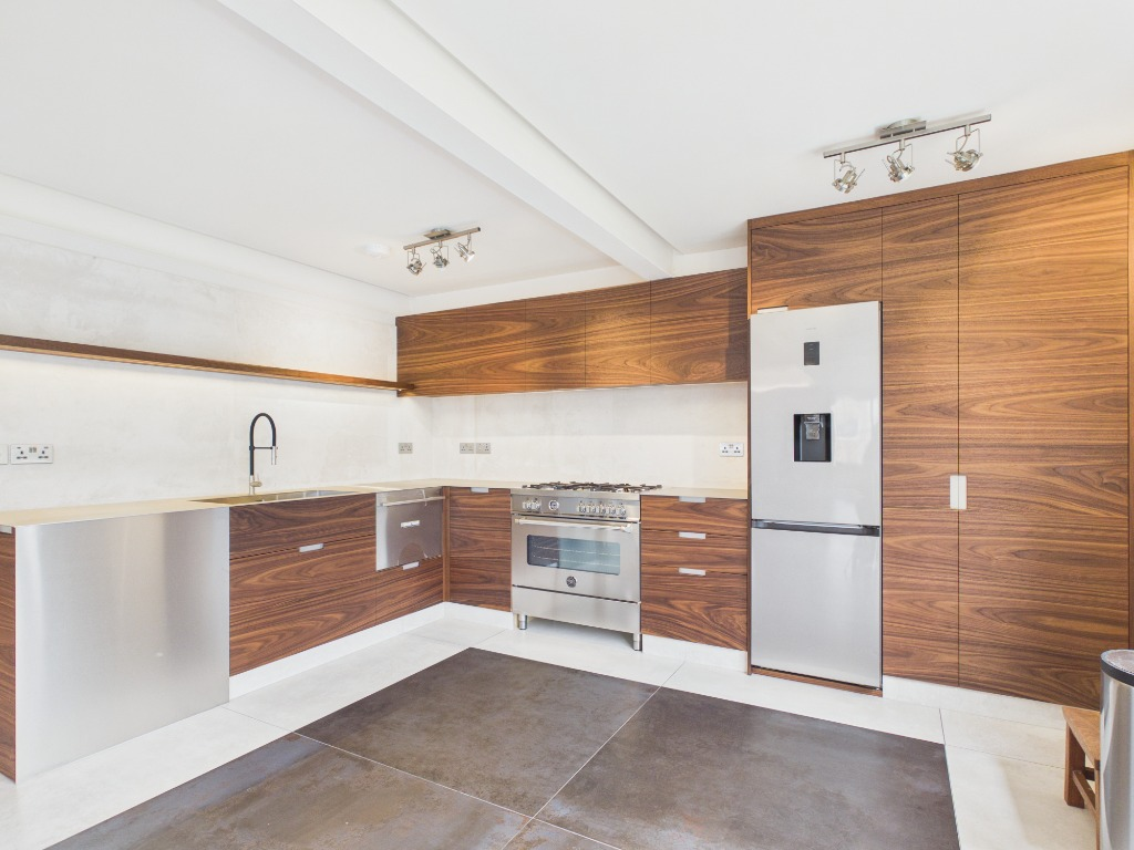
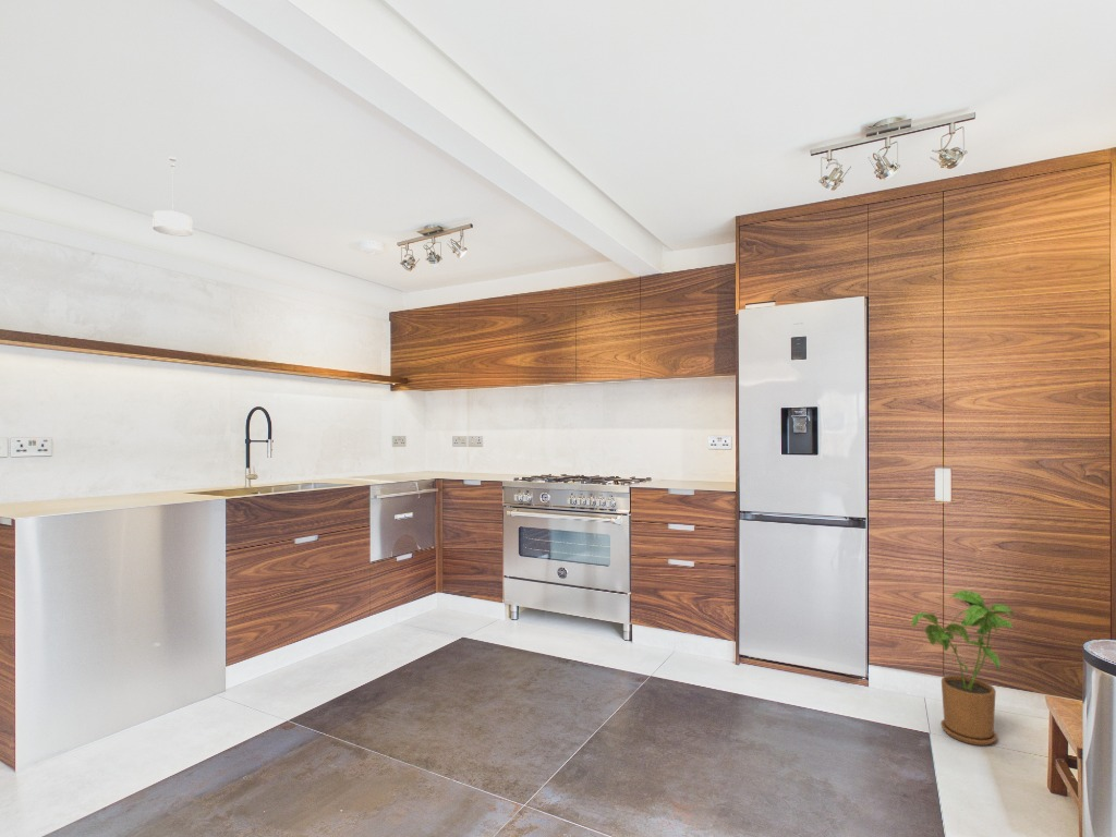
+ house plant [911,590,1015,747]
+ pendant light [151,156,193,238]
